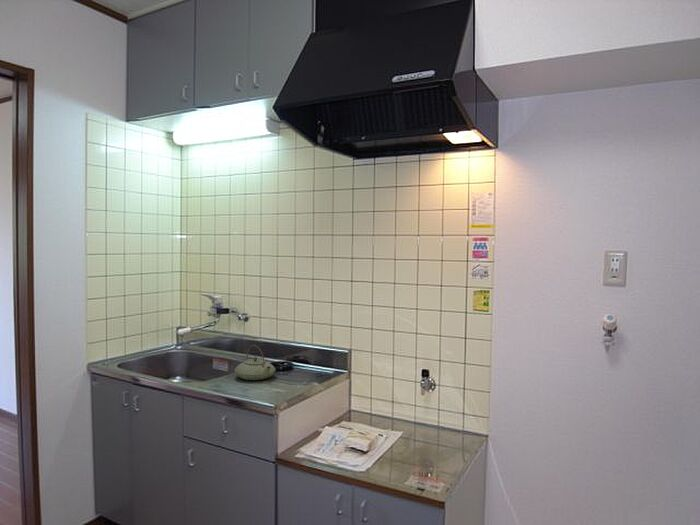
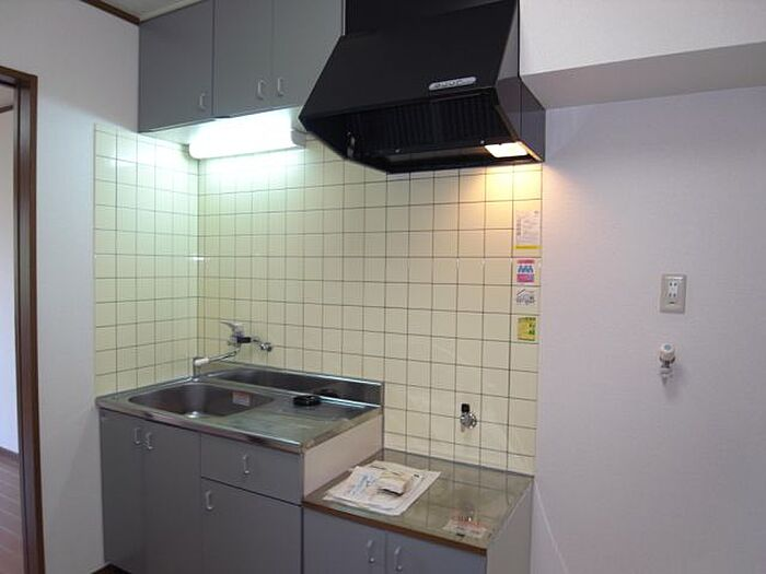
- teapot [233,344,277,381]
